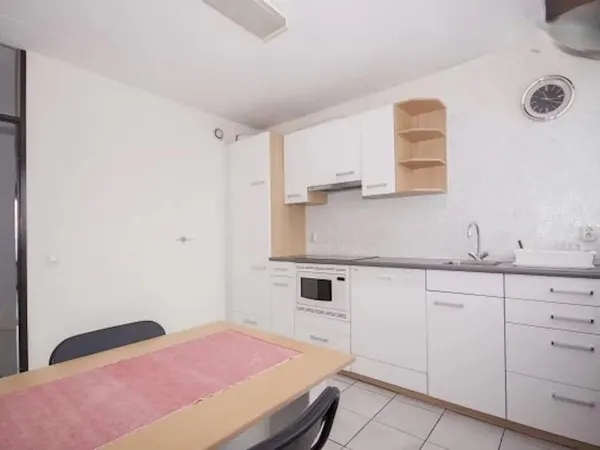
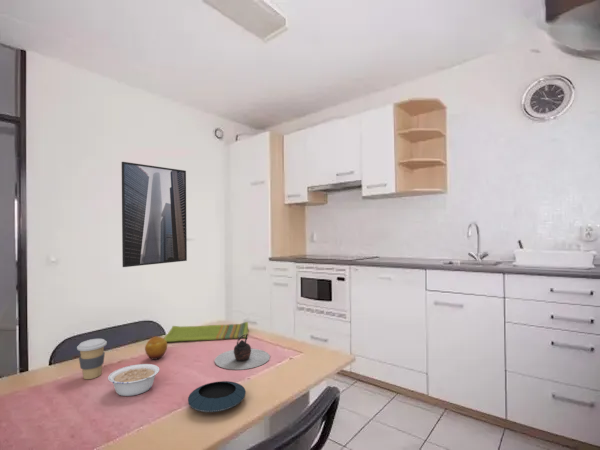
+ dish towel [164,321,249,343]
+ coffee cup [76,338,108,380]
+ saucer [187,380,247,413]
+ legume [107,363,160,397]
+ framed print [121,161,188,268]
+ teapot [214,334,271,371]
+ fruit [144,335,168,361]
